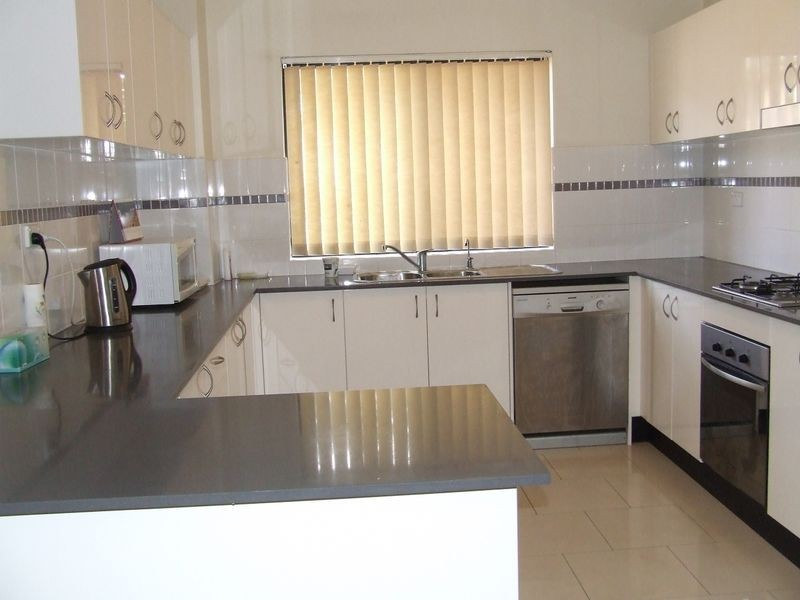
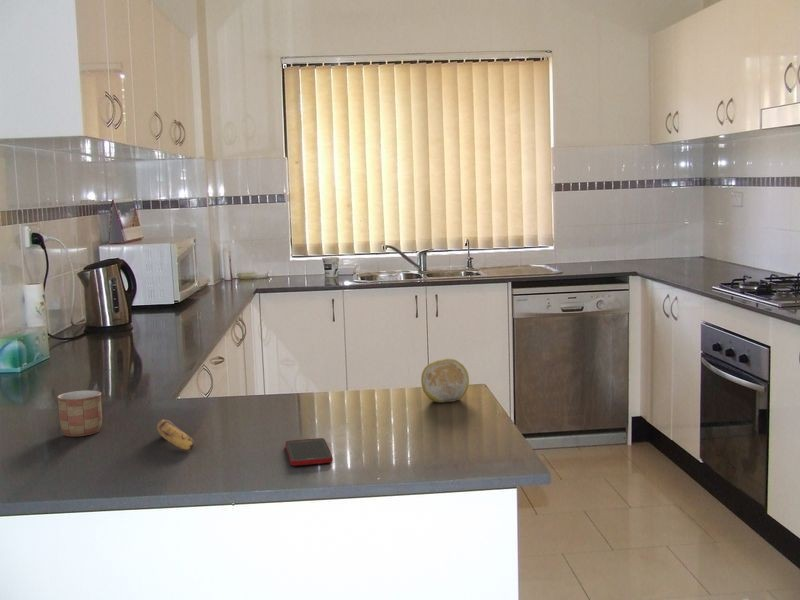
+ cell phone [284,437,334,467]
+ mug [56,389,103,437]
+ banana [156,419,195,451]
+ fruit [420,358,470,404]
